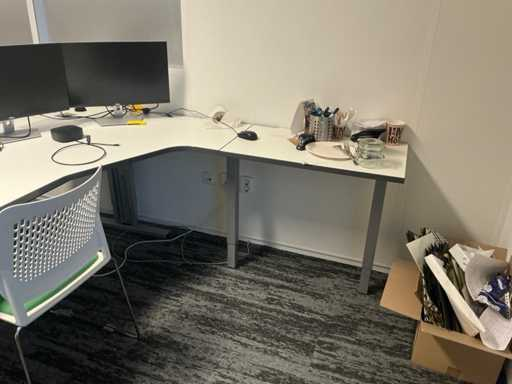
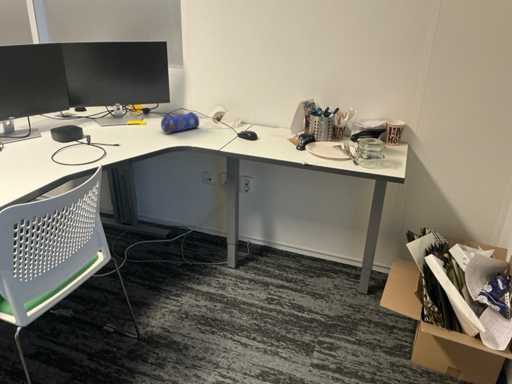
+ pencil case [160,111,200,133]
